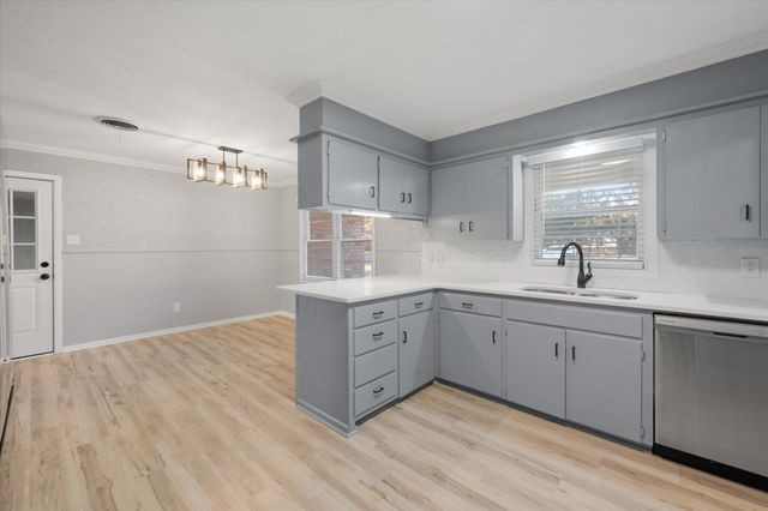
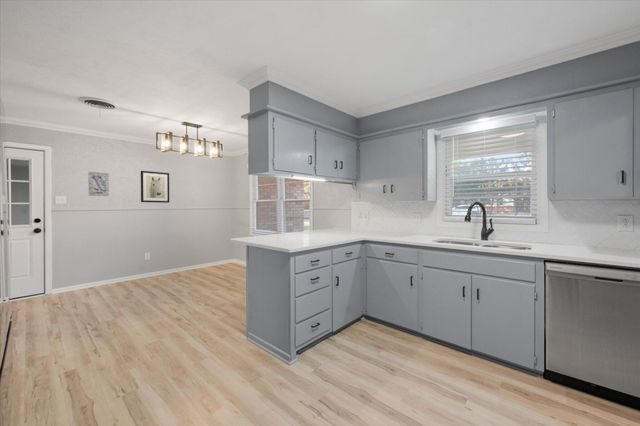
+ wall art [88,171,110,197]
+ wall art [140,170,170,204]
